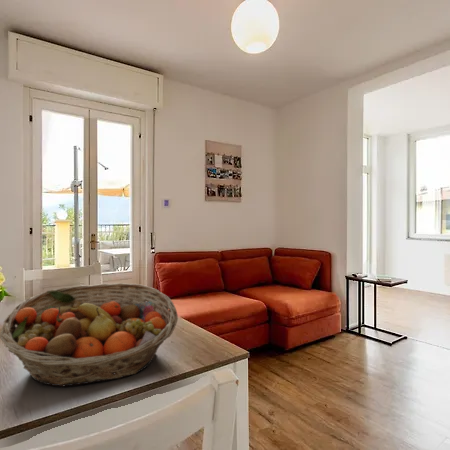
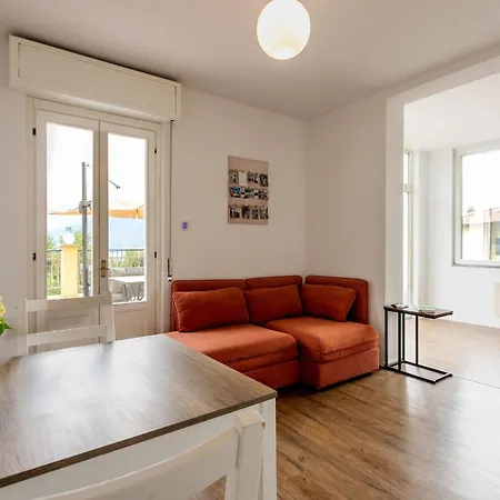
- fruit basket [0,282,179,387]
